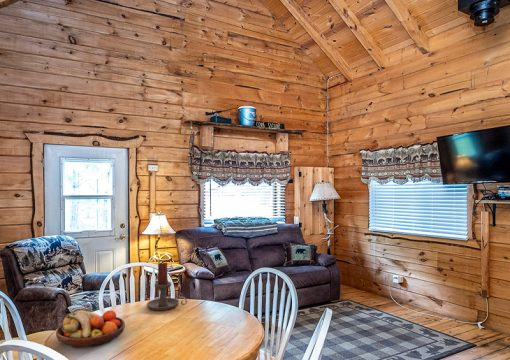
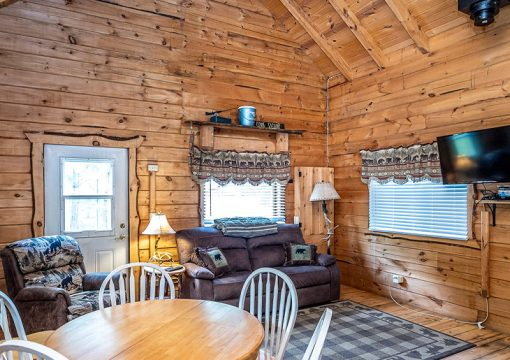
- fruit bowl [55,309,126,349]
- candle holder [146,262,188,311]
